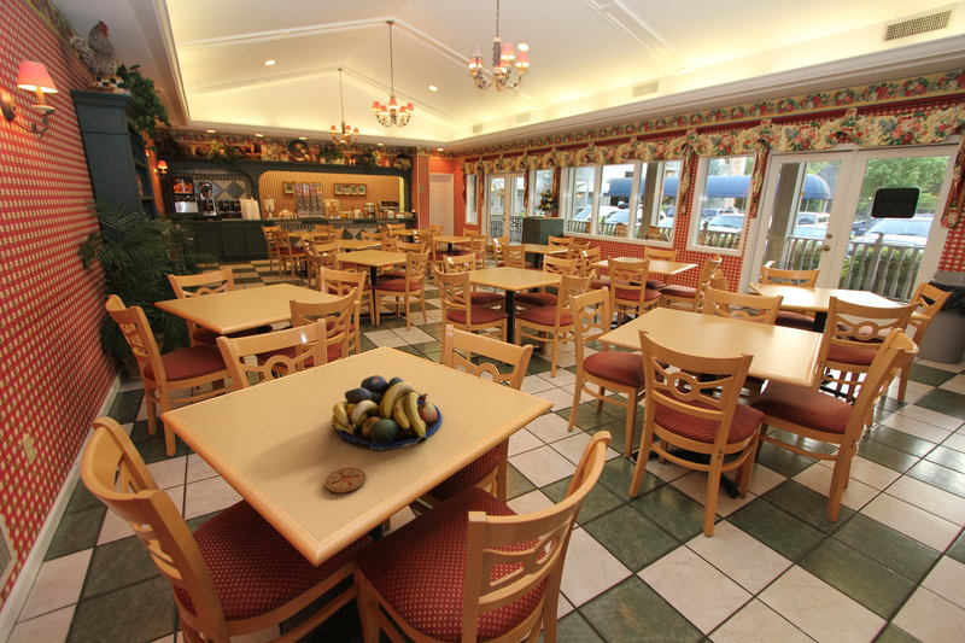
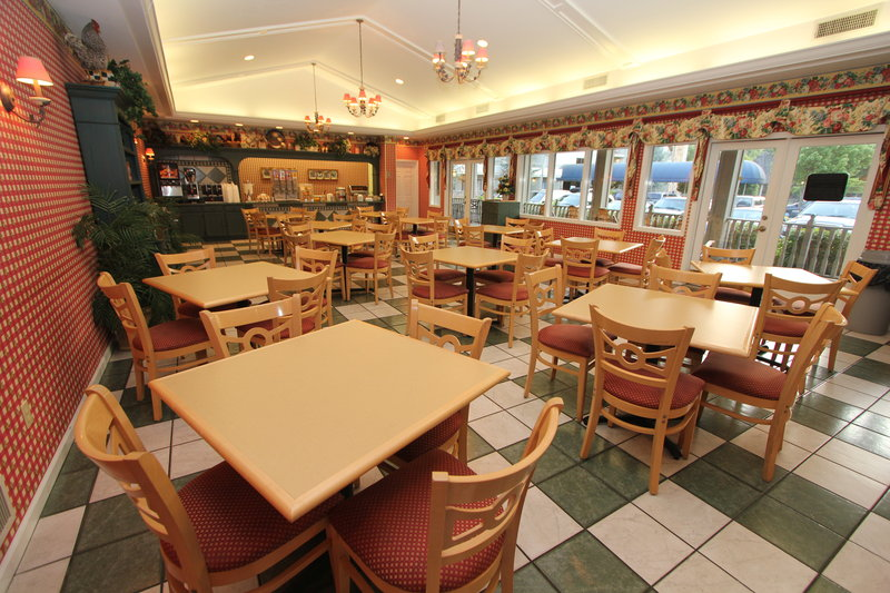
- coaster [323,467,367,495]
- fruit bowl [331,374,443,452]
